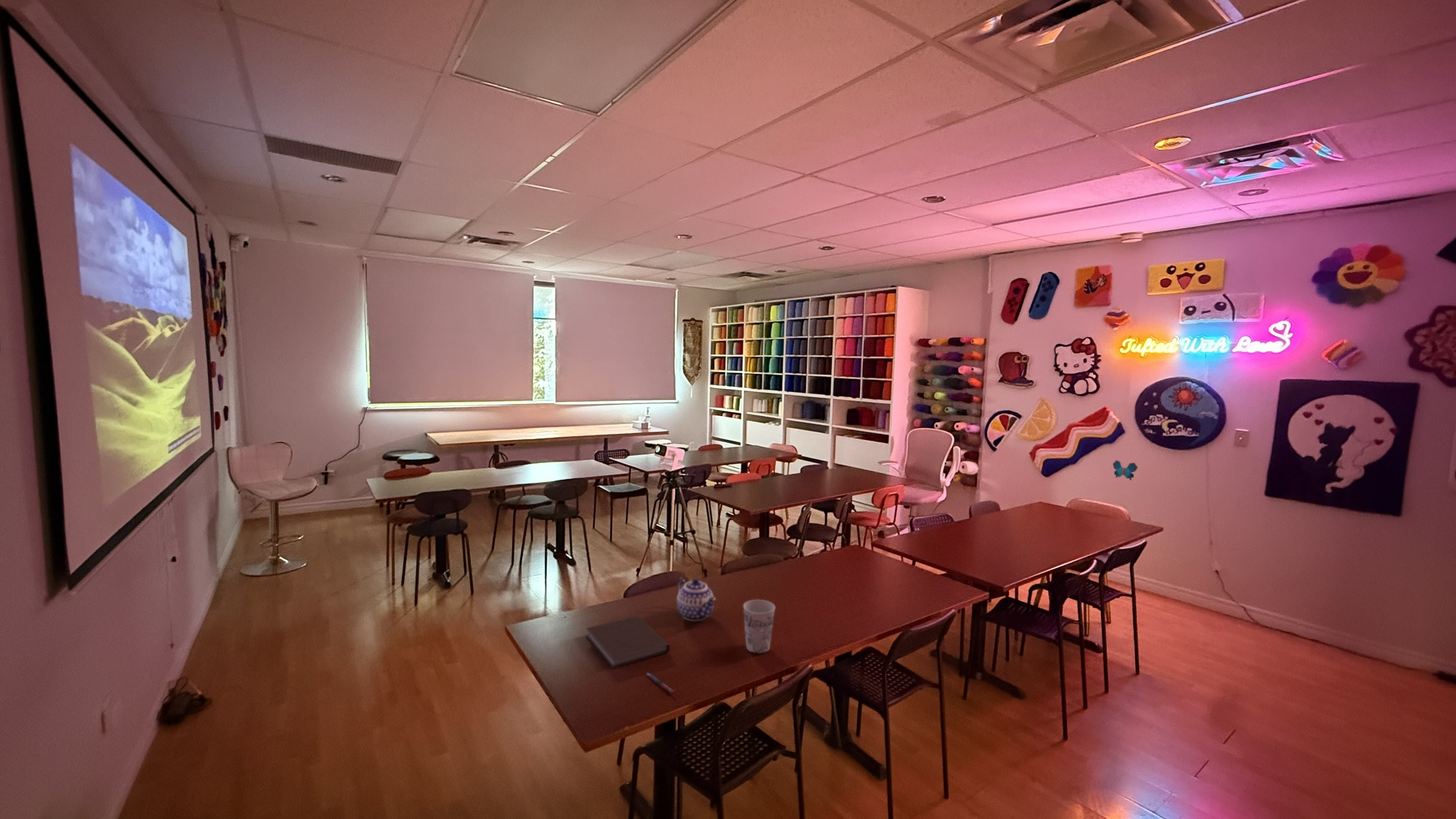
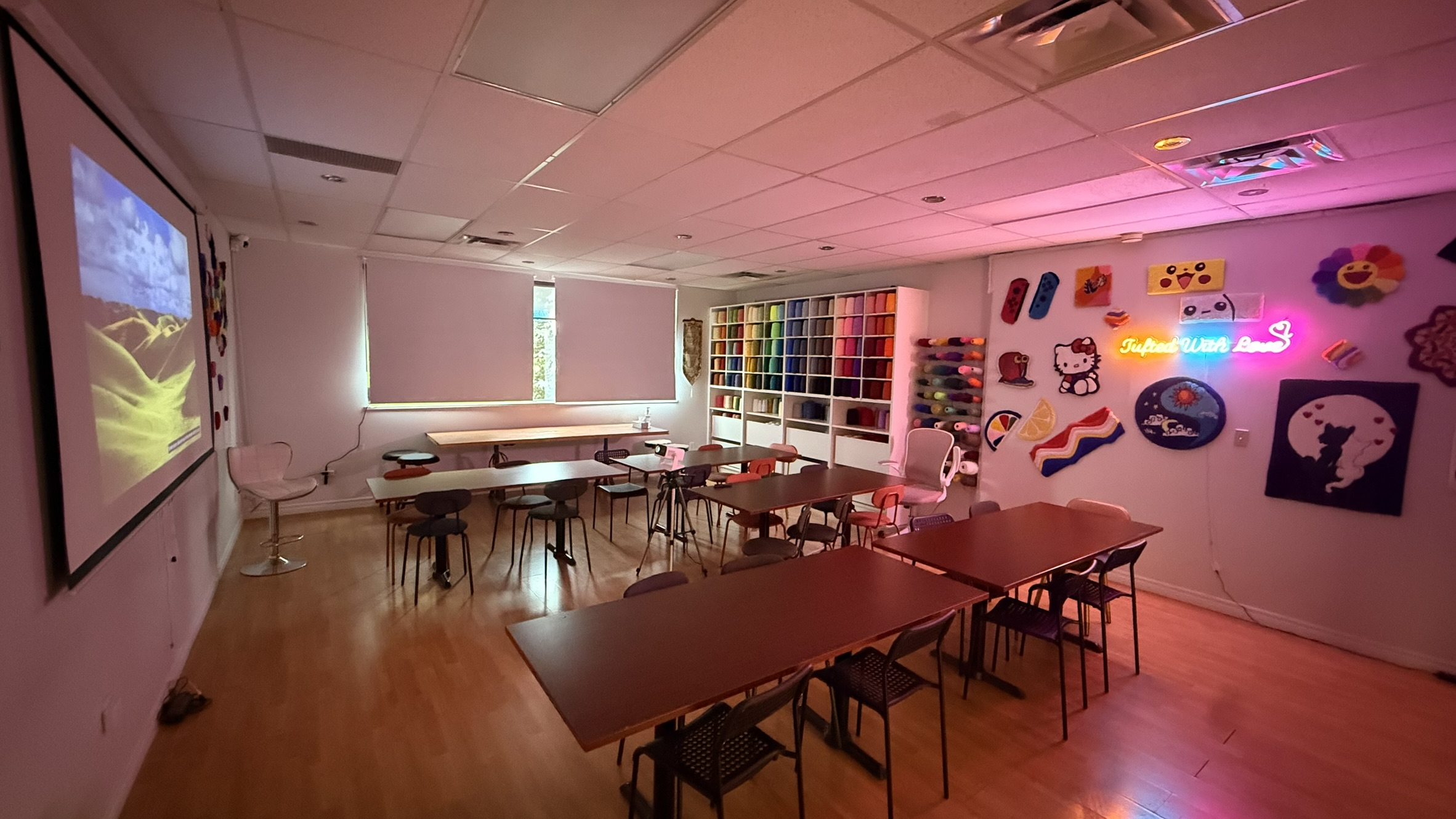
- notebook [585,615,670,669]
- cup [743,599,775,655]
- pen [646,672,676,693]
- teapot [676,577,716,622]
- decorative butterfly [1112,459,1138,481]
